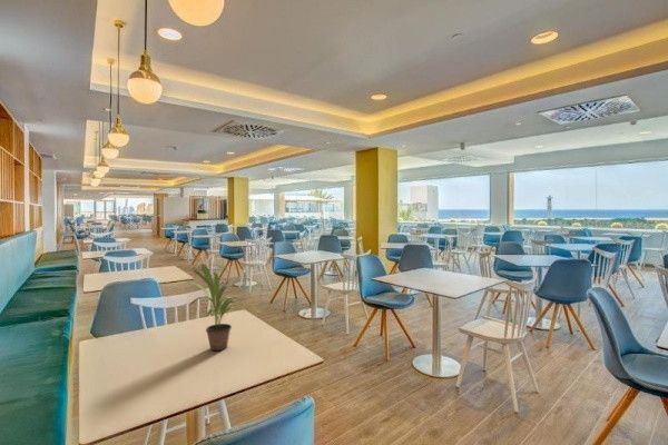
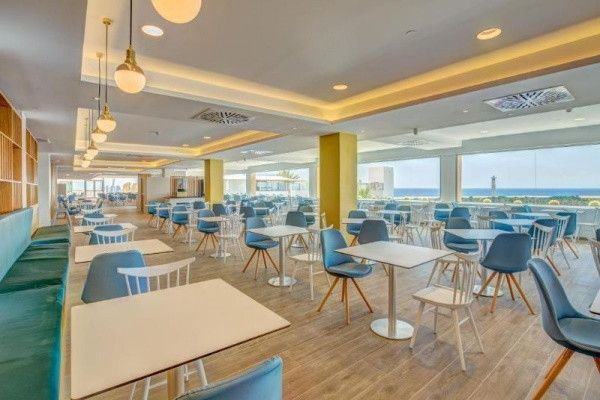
- potted plant [186,263,244,352]
